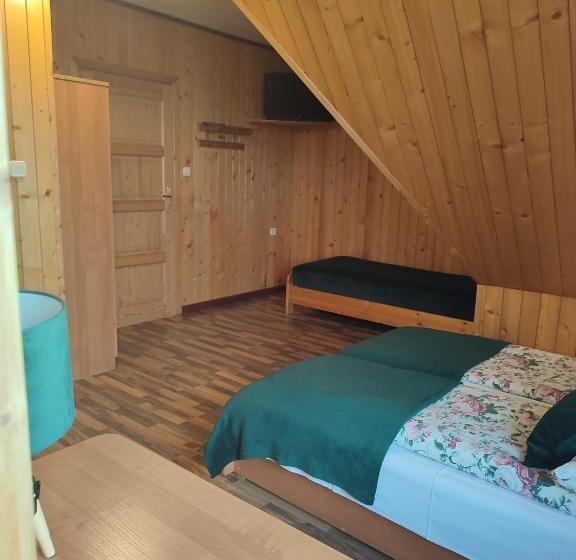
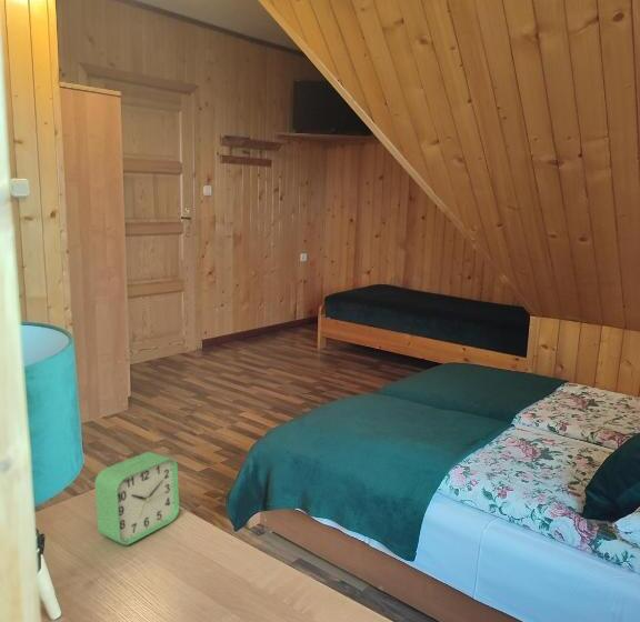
+ alarm clock [93,451,180,545]
